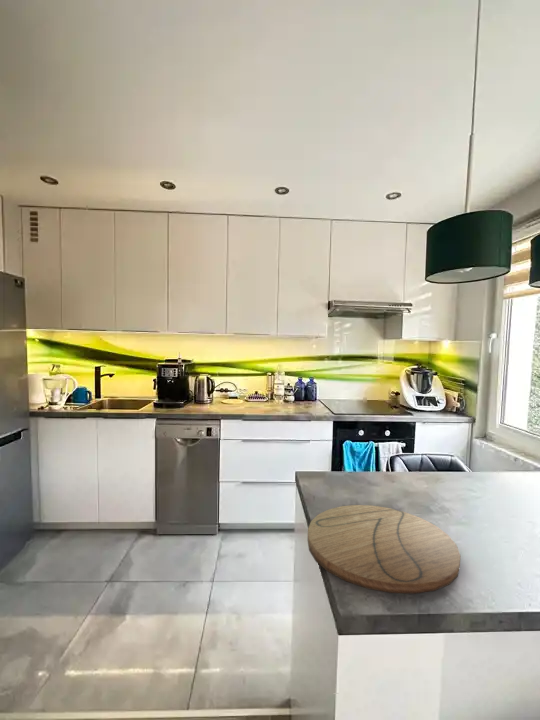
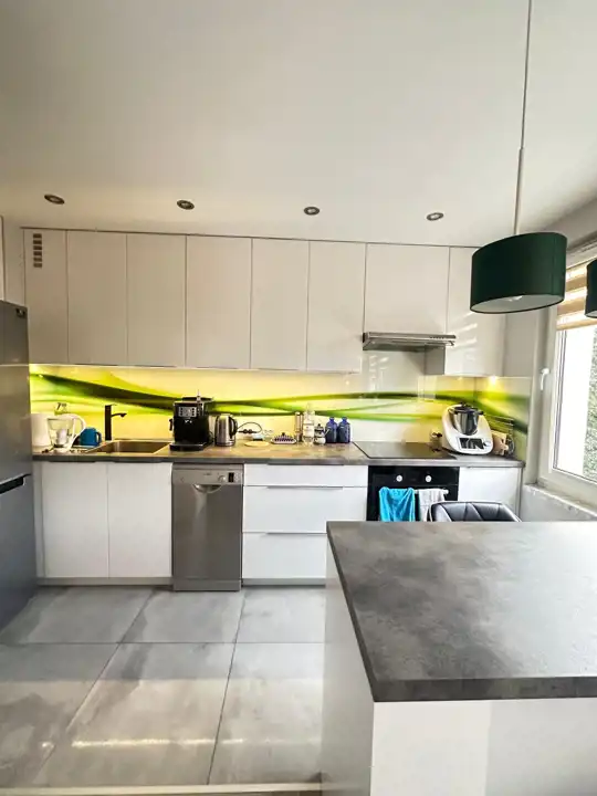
- cutting board [306,504,462,595]
